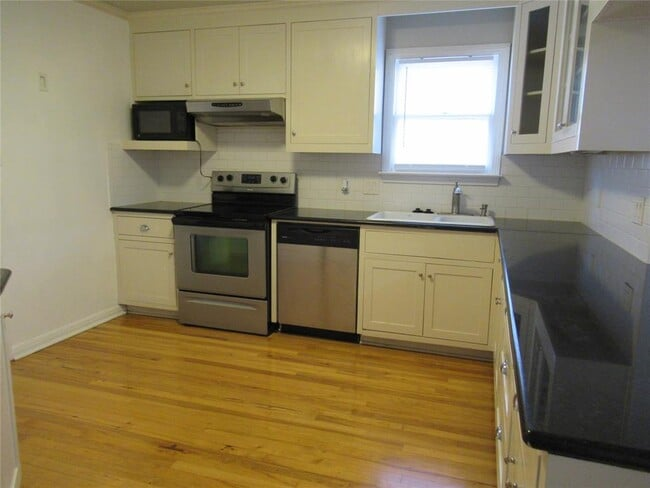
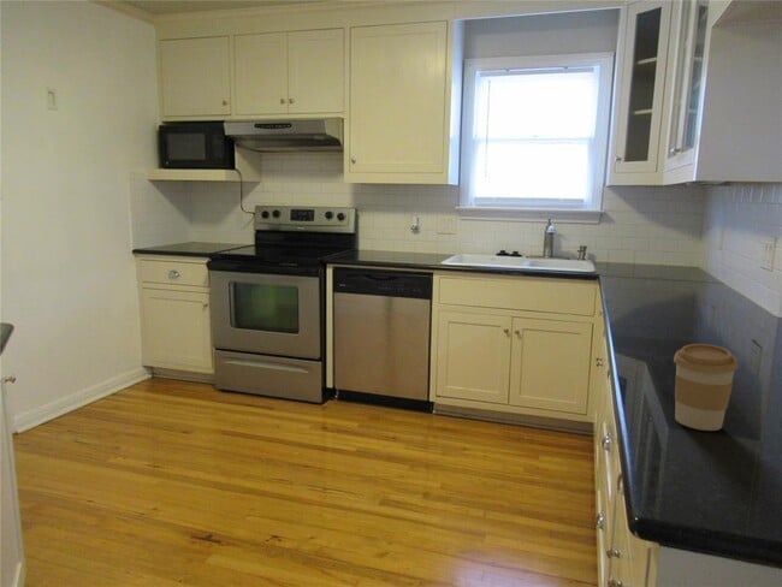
+ coffee cup [673,343,740,432]
